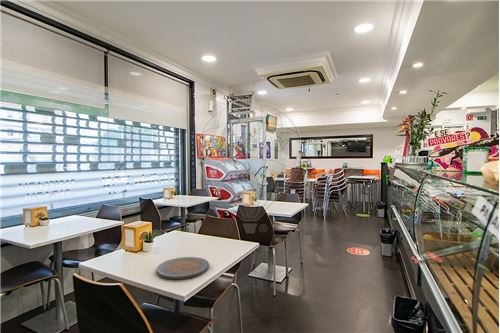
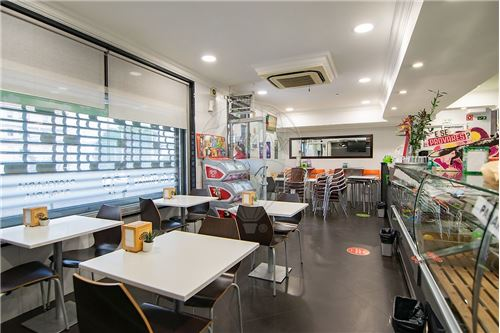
- plate [156,256,210,280]
